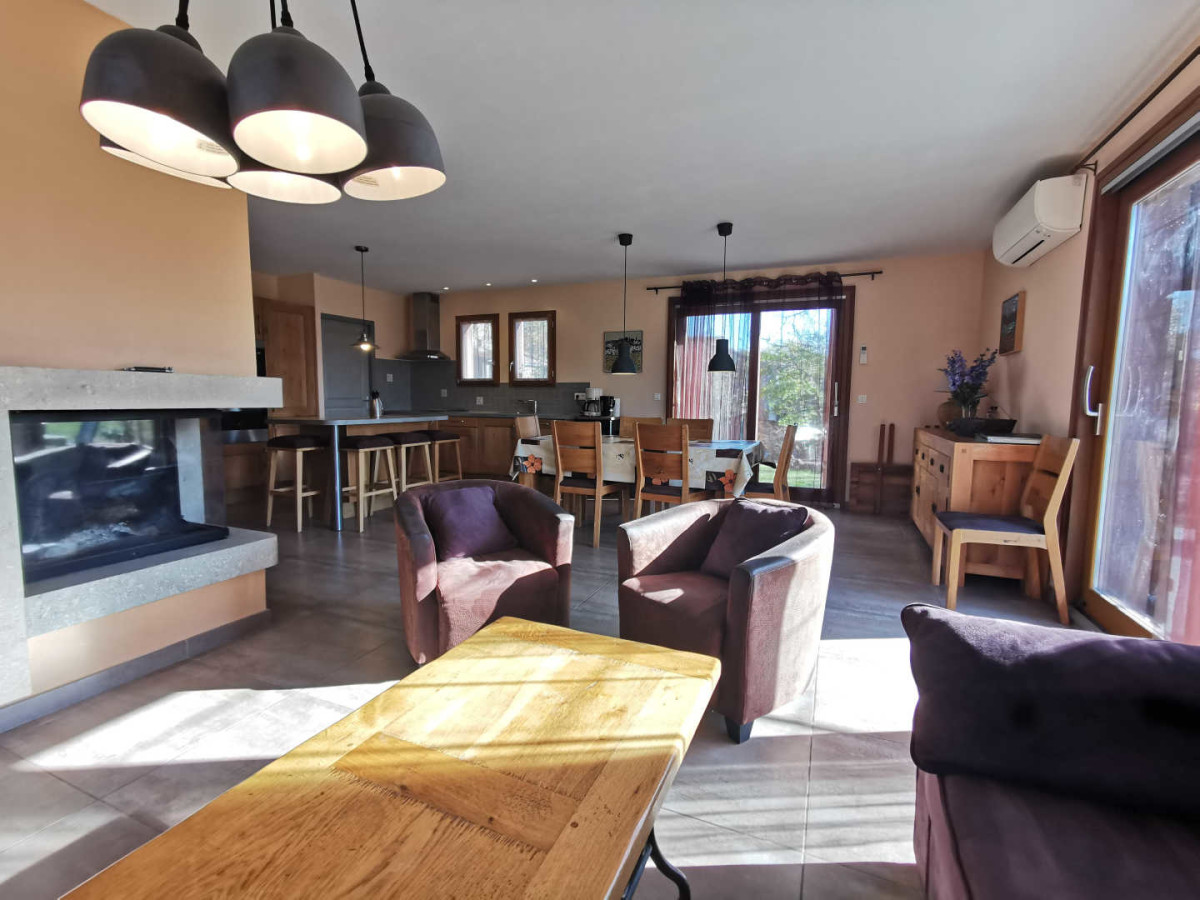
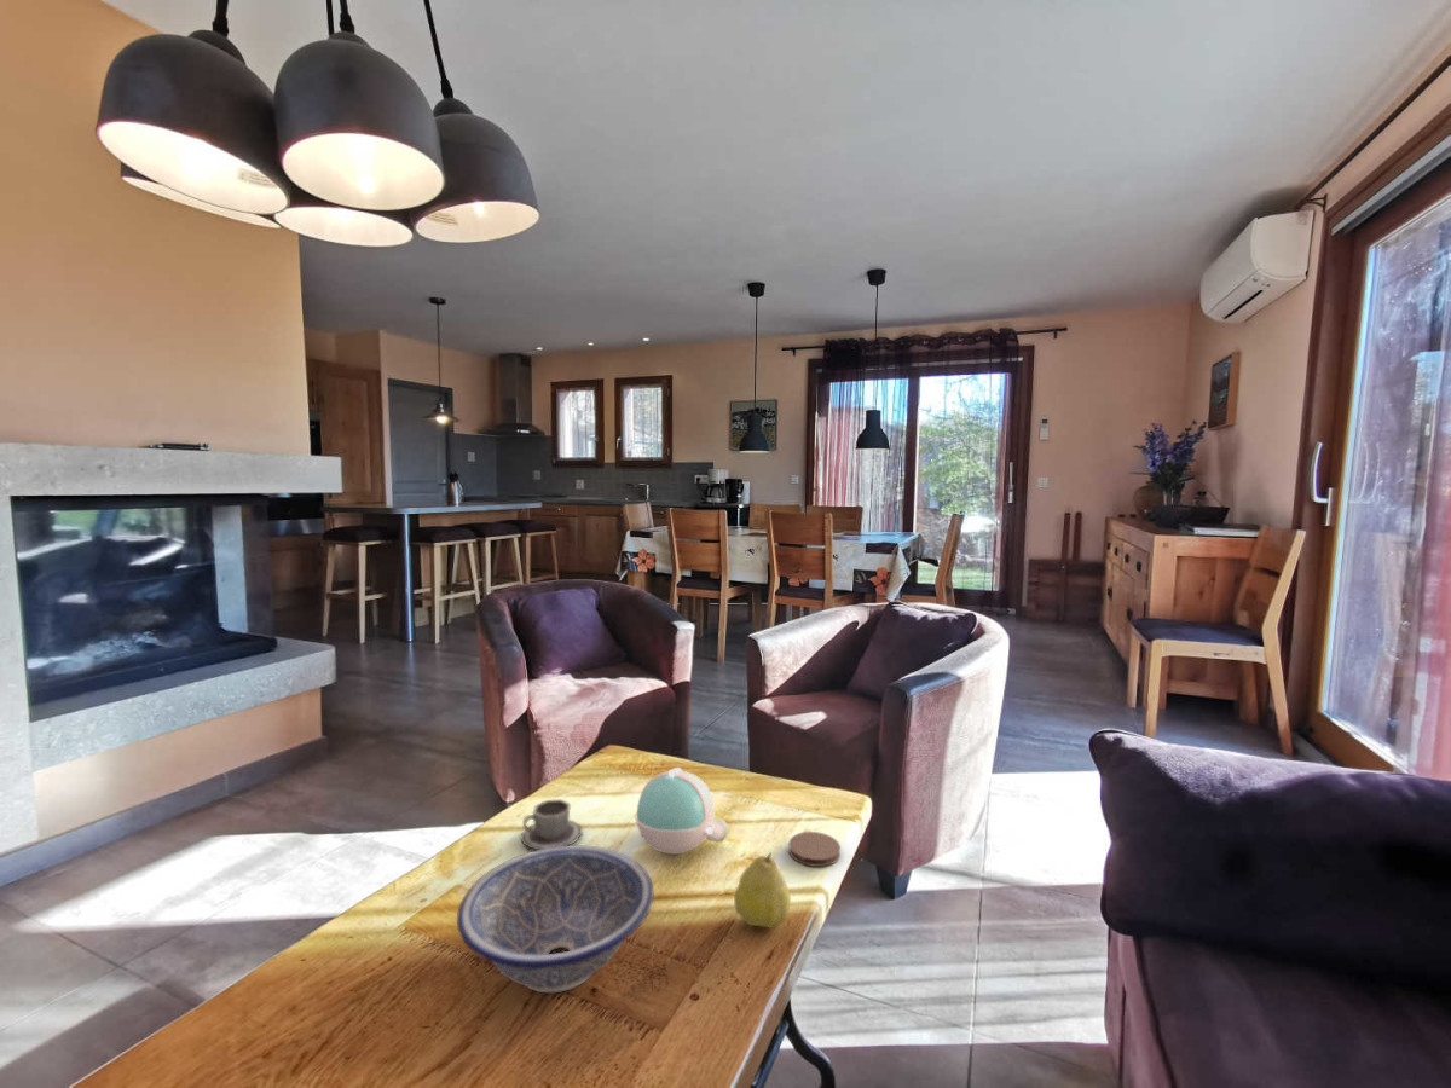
+ teapot [634,766,729,855]
+ fruit [733,851,792,928]
+ decorative bowl [456,844,654,994]
+ coaster [787,831,842,868]
+ cup [520,798,584,851]
